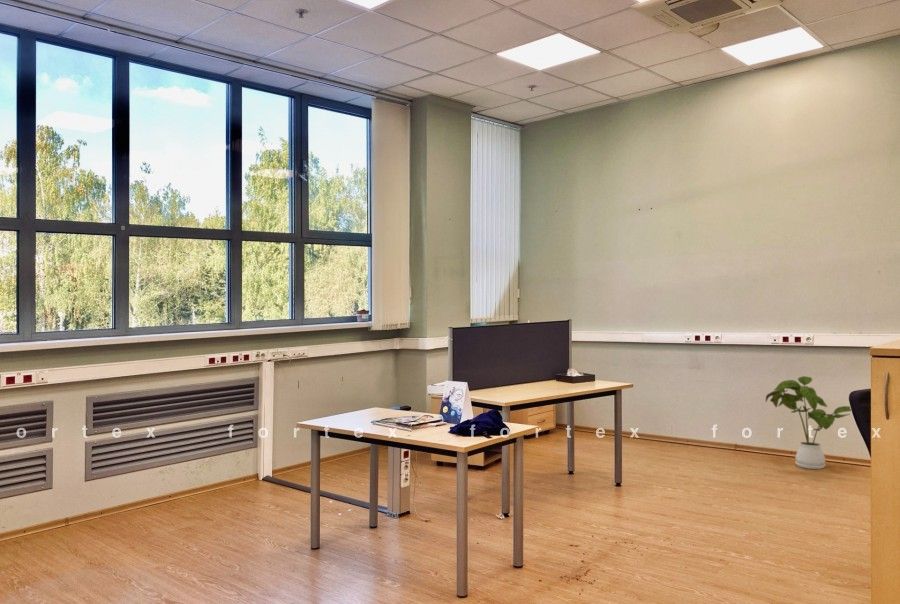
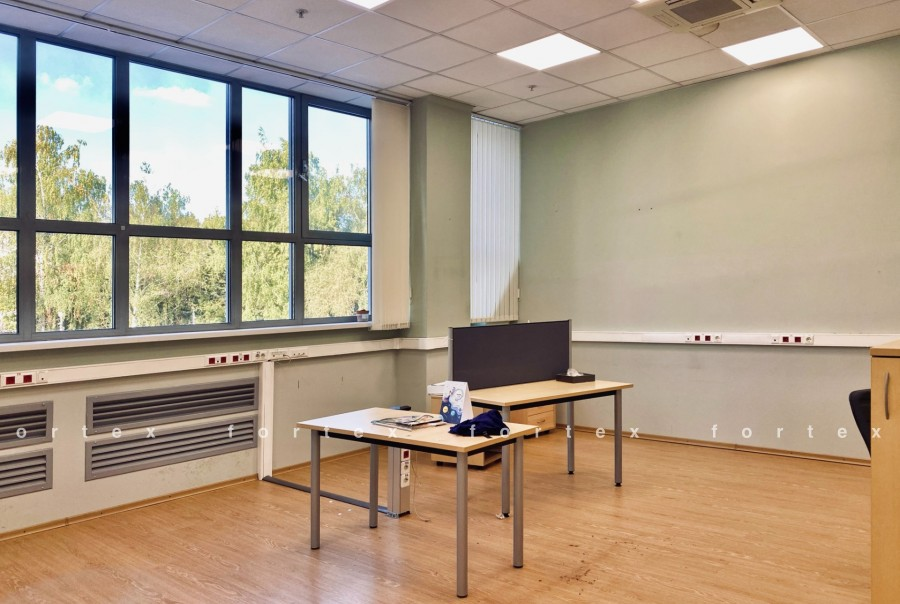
- house plant [765,375,852,470]
